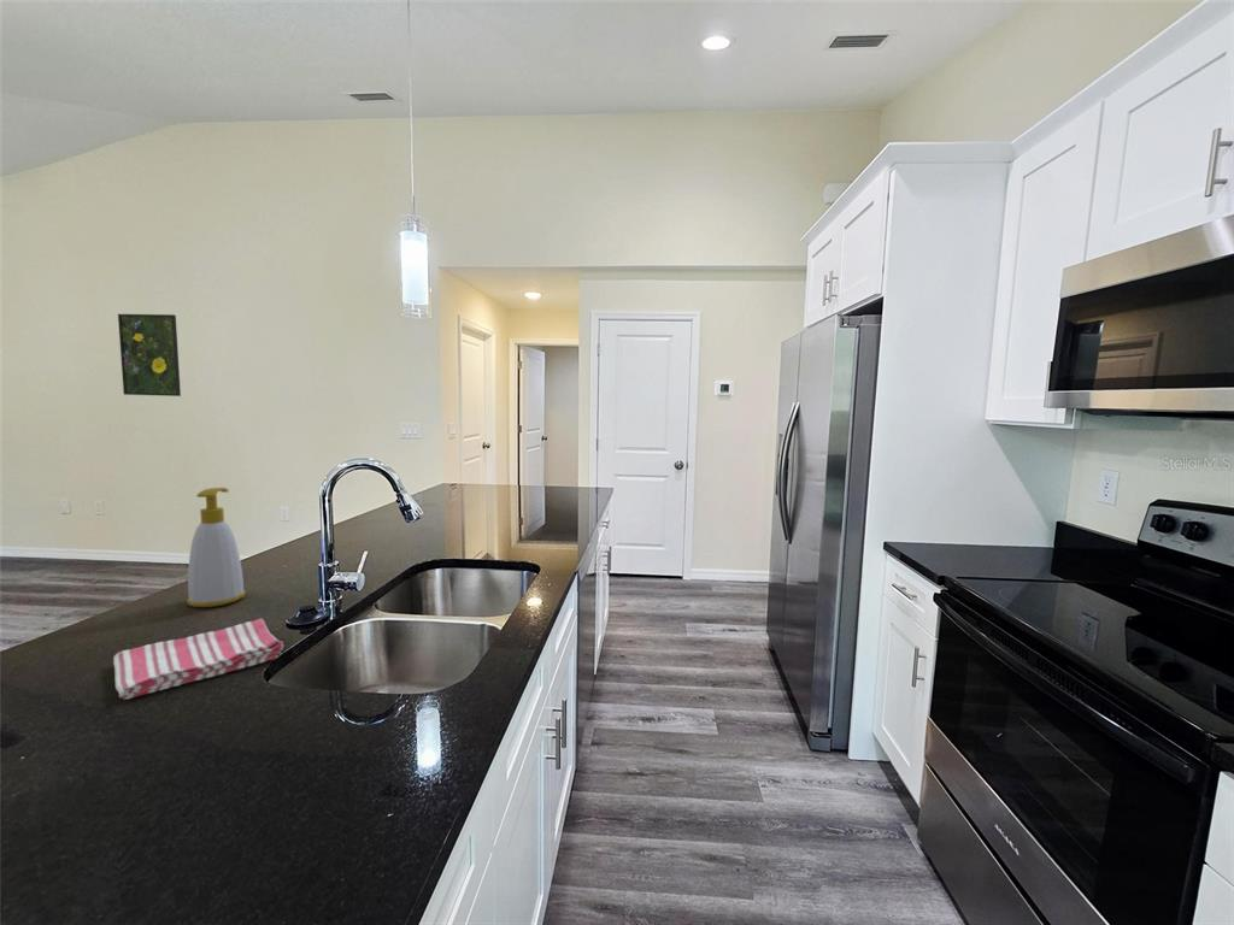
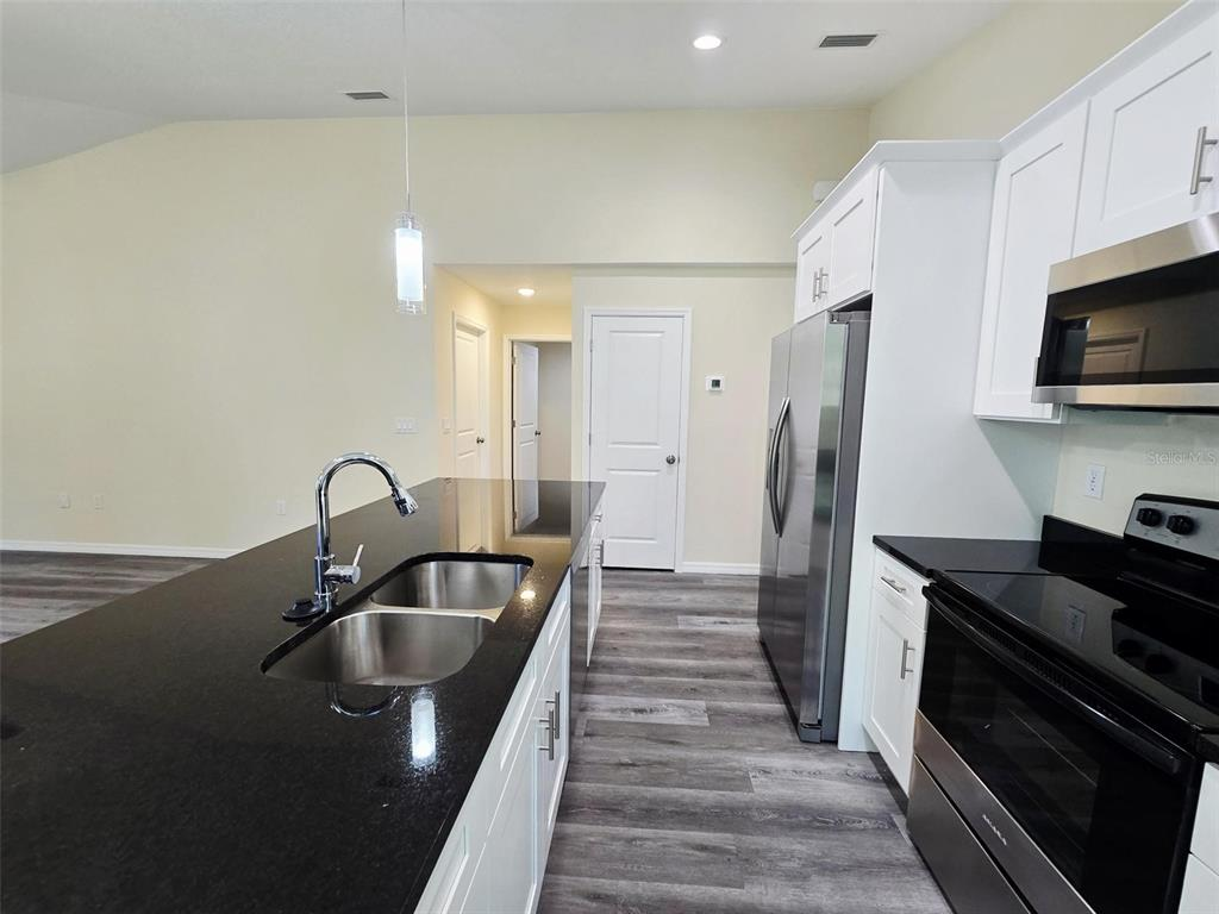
- dish towel [112,618,284,701]
- soap bottle [186,487,247,608]
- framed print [117,313,182,397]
